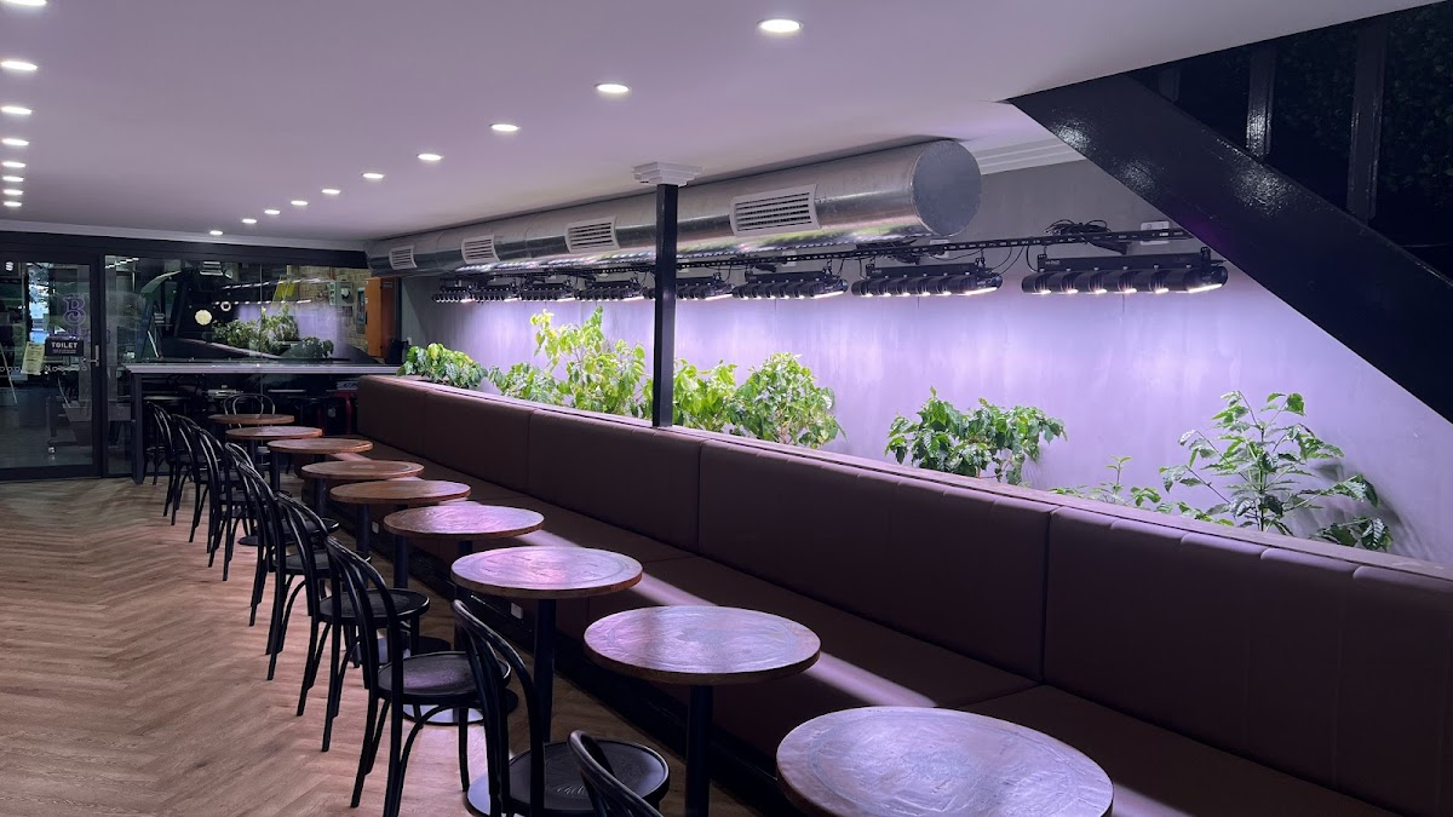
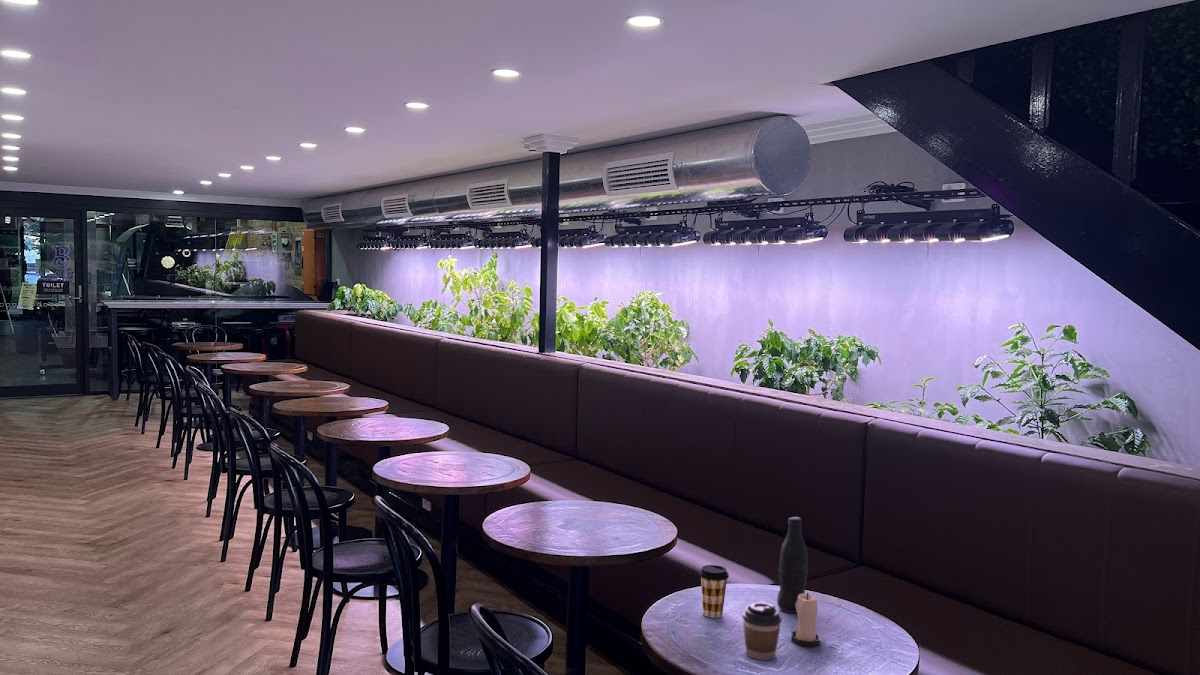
+ candle [790,591,821,648]
+ bottle [776,516,809,614]
+ coffee cup [698,564,730,619]
+ coffee cup [741,601,783,661]
